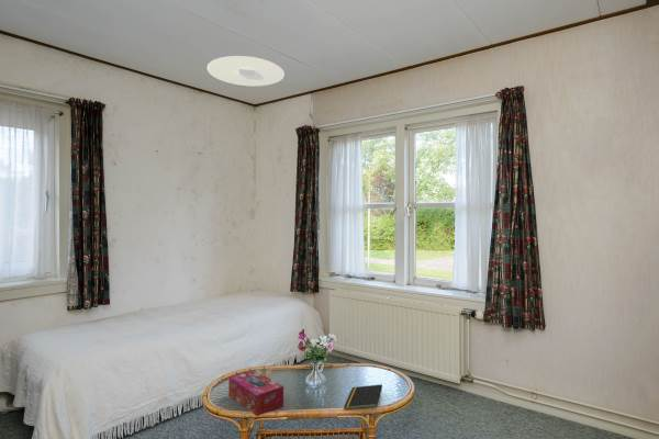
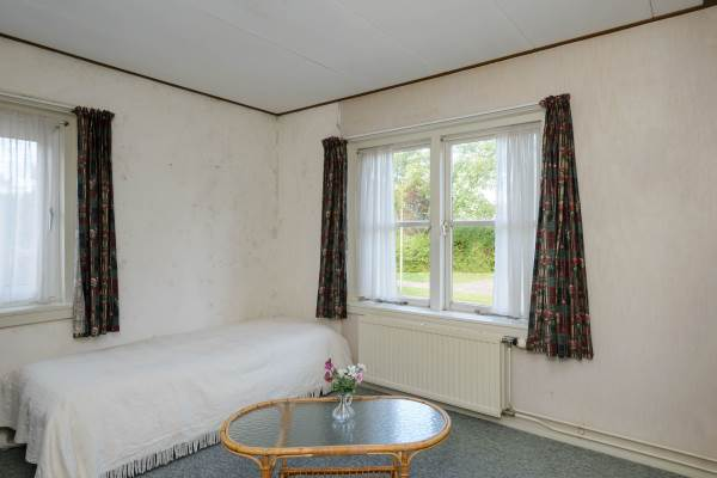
- notepad [343,383,383,410]
- ceiling light [206,55,286,87]
- tissue box [227,369,284,417]
